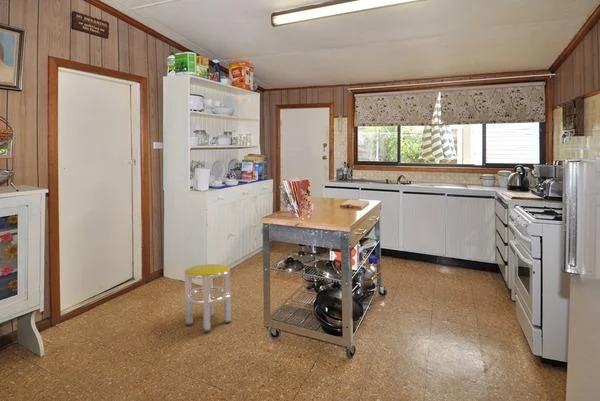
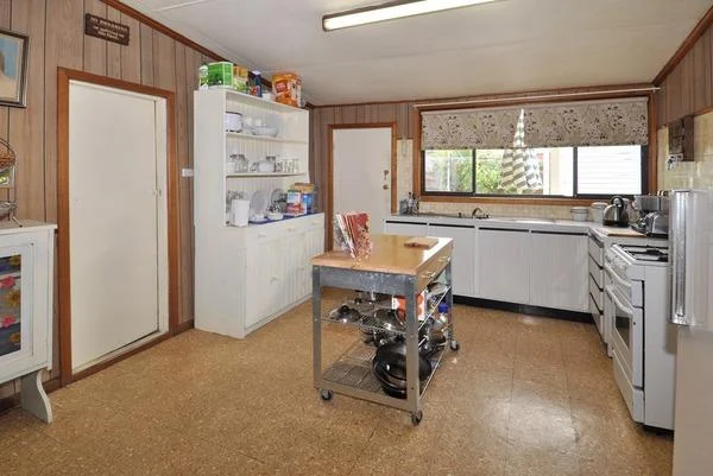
- stool [183,263,233,333]
